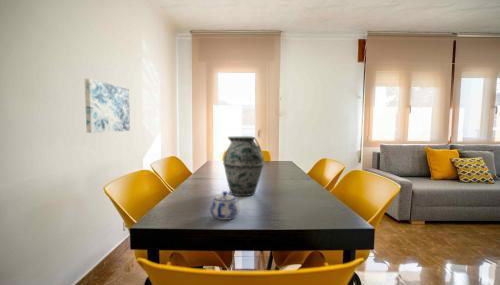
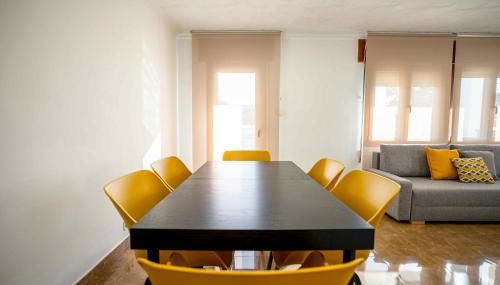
- wall art [84,78,131,134]
- teapot [209,190,241,221]
- vase [222,135,265,197]
